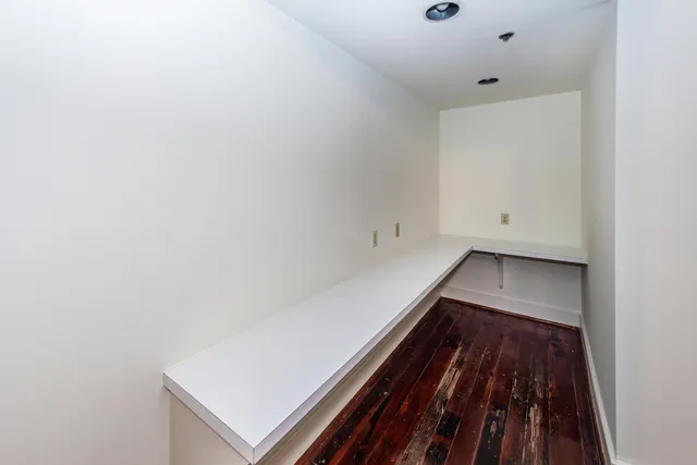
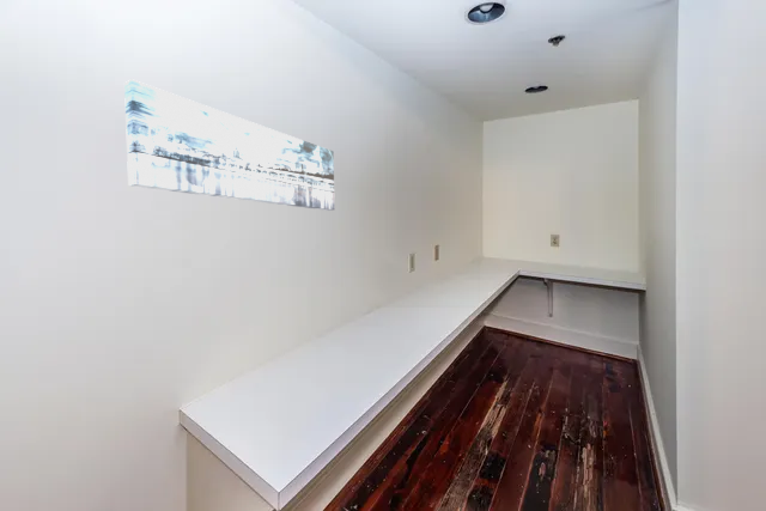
+ wall art [123,78,336,212]
